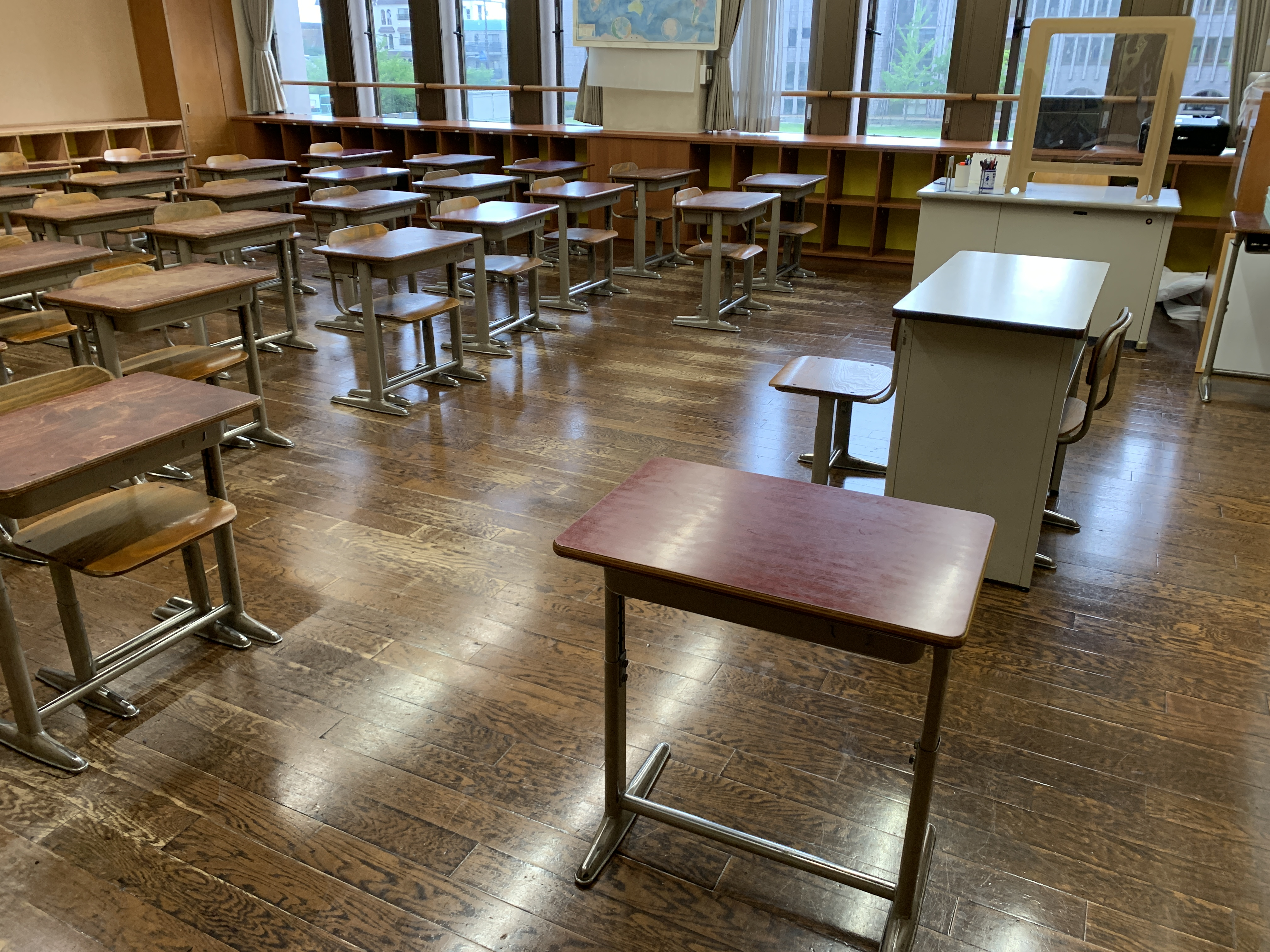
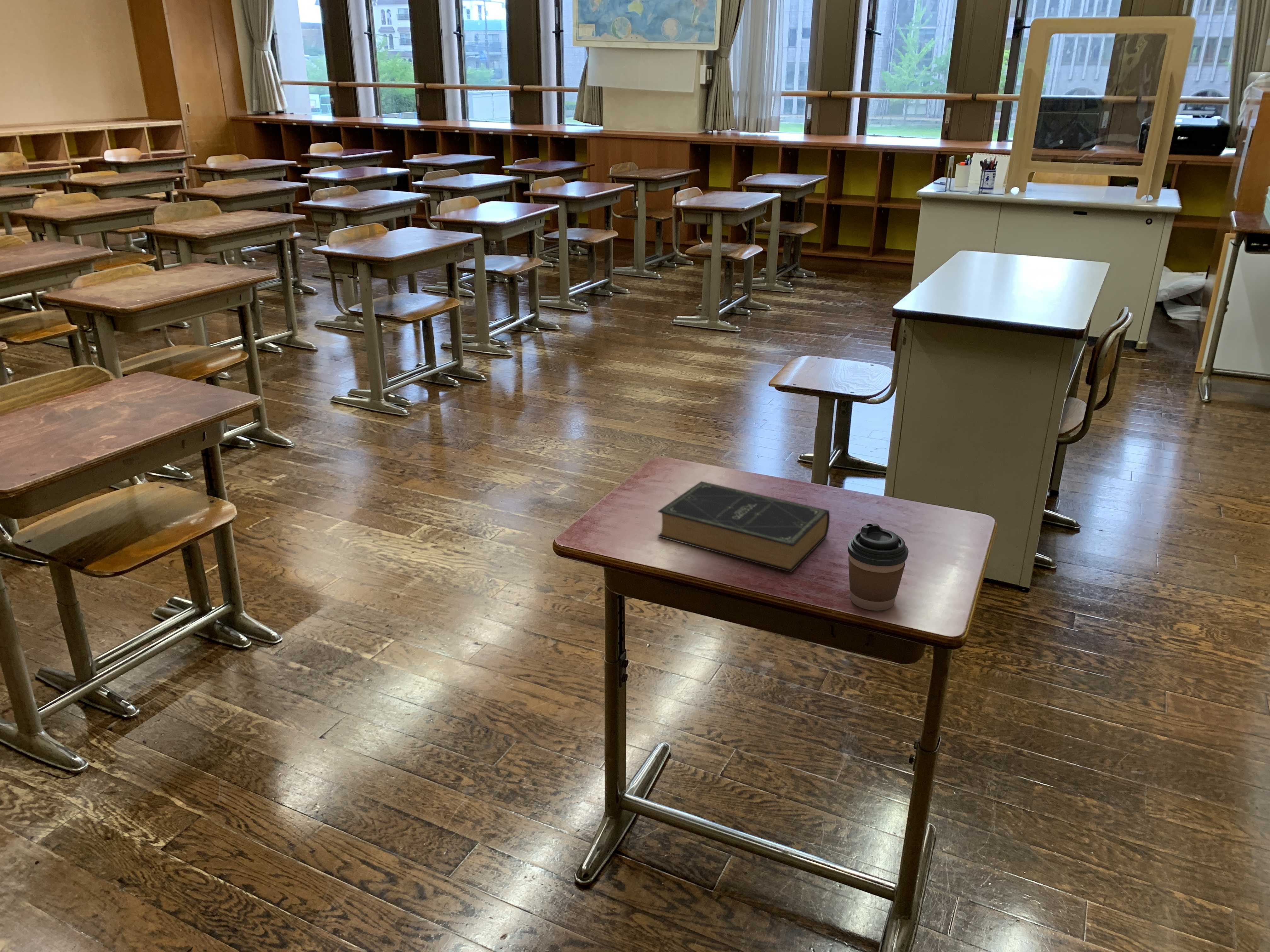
+ book [657,481,830,573]
+ coffee cup [847,523,909,611]
